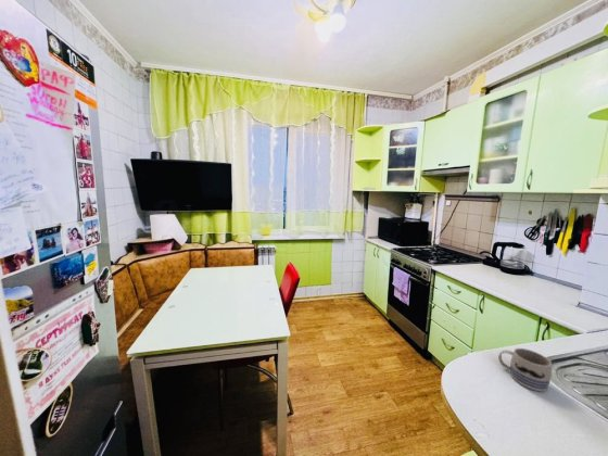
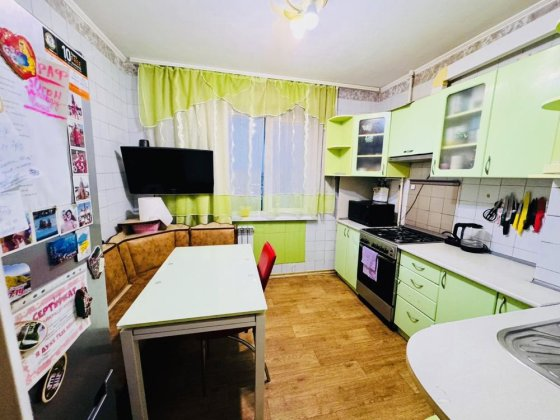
- mug [497,347,553,392]
